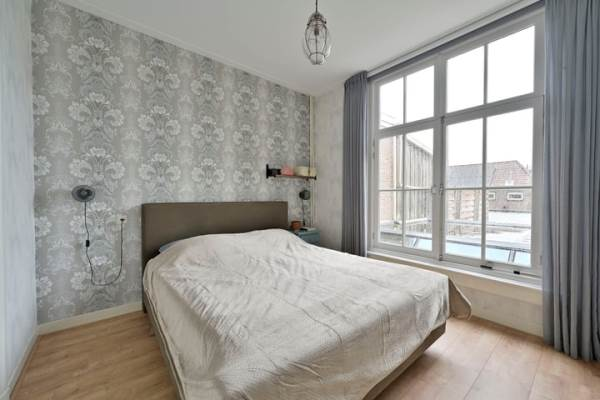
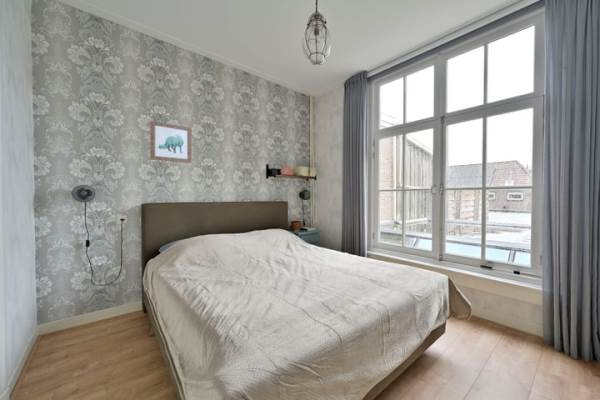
+ wall art [149,120,192,164]
